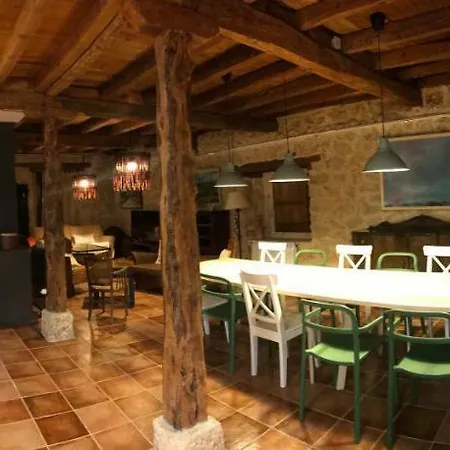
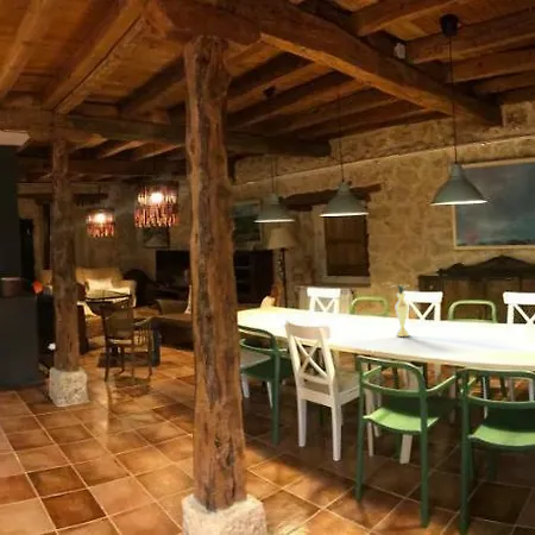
+ vase [389,282,410,338]
